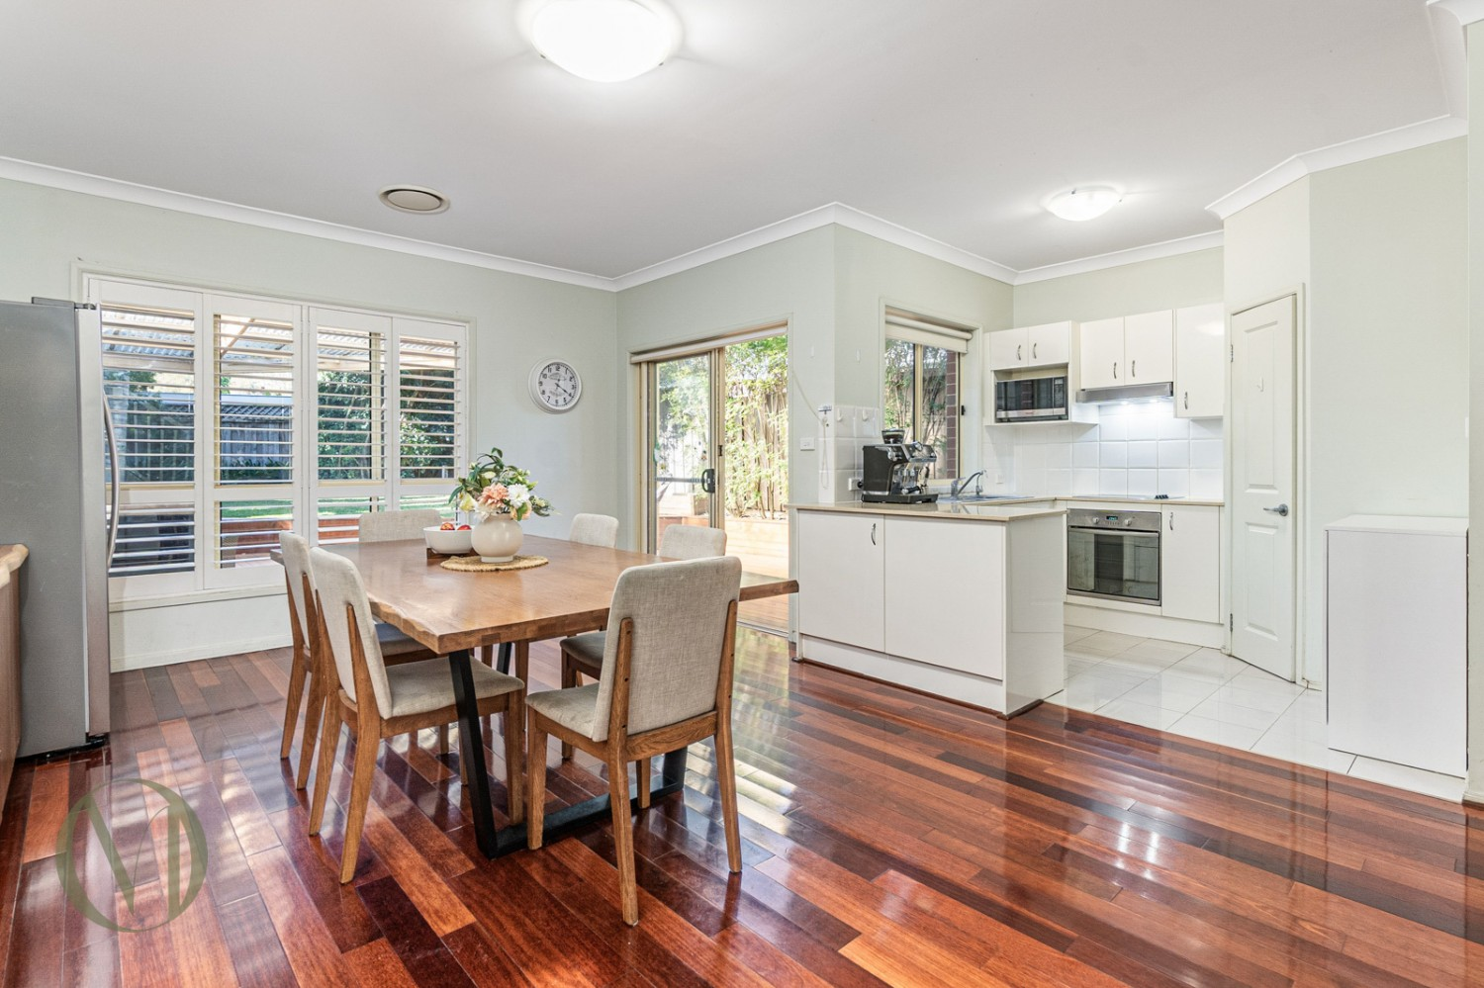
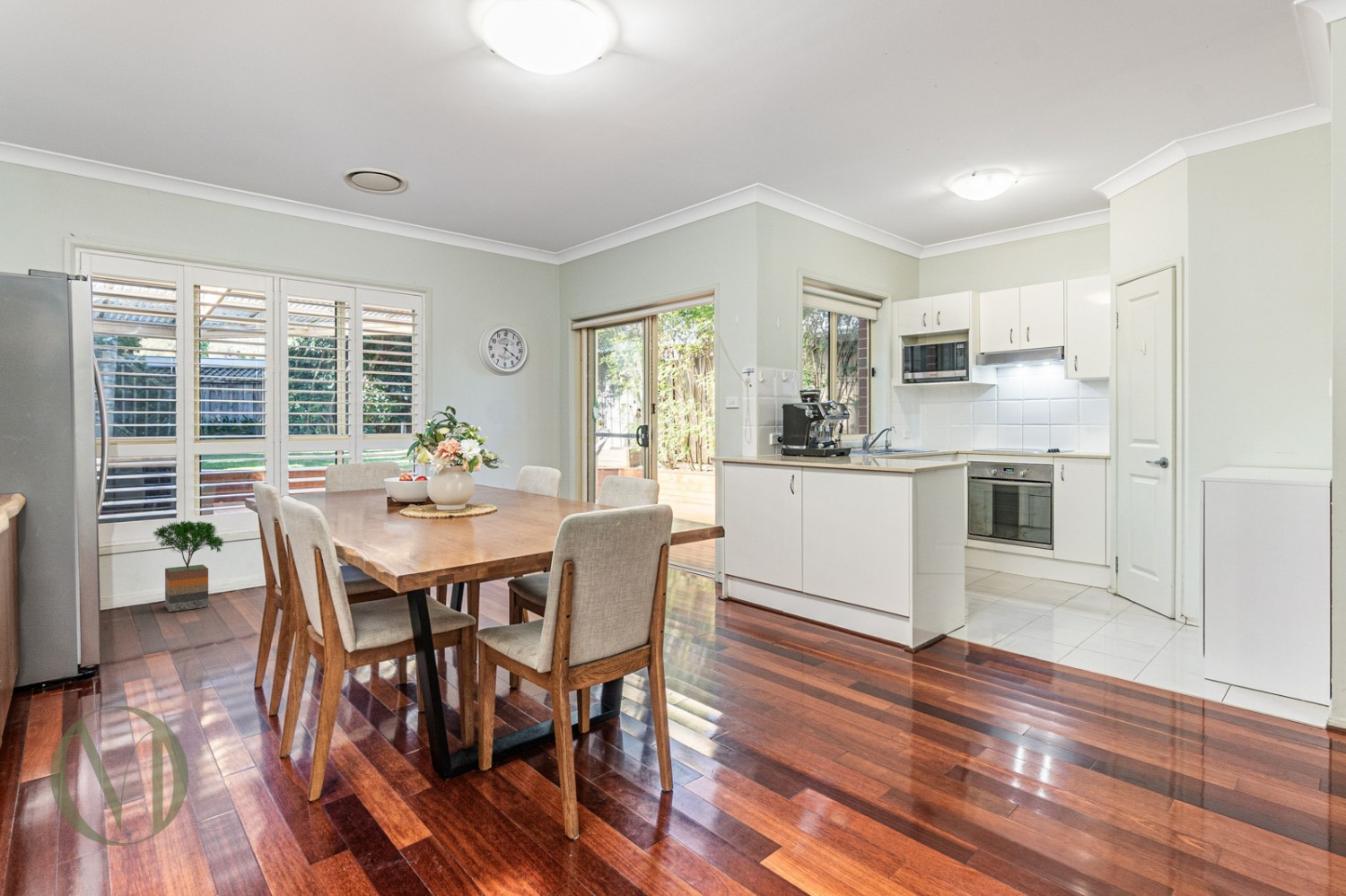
+ potted tree [152,520,225,613]
